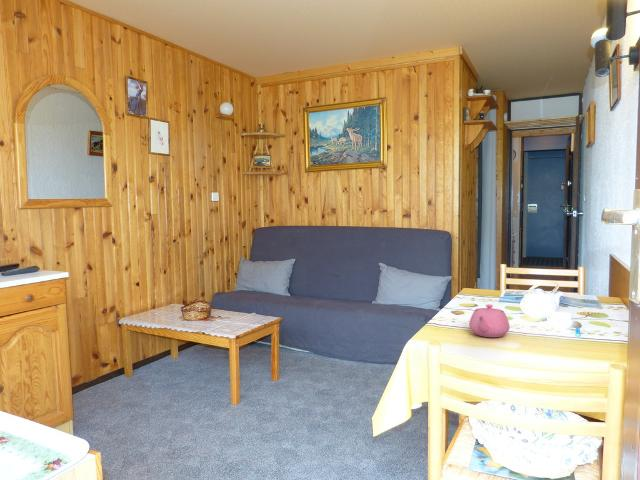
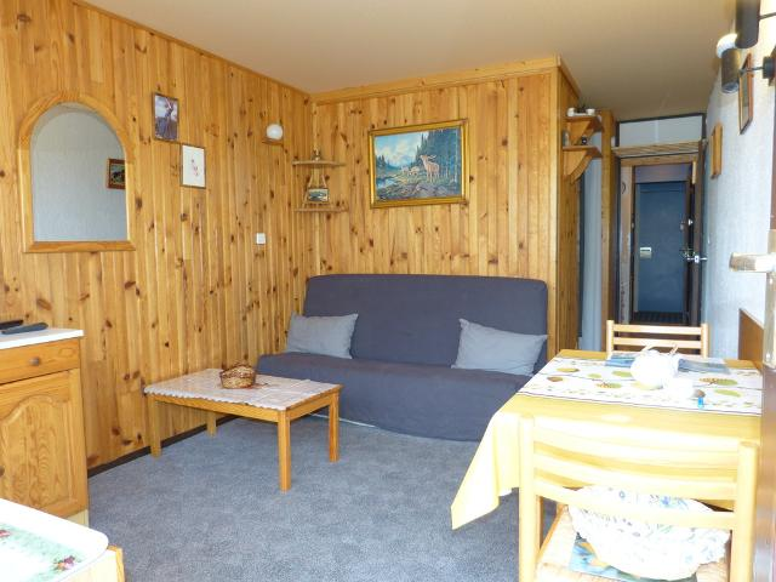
- teapot [468,303,511,338]
